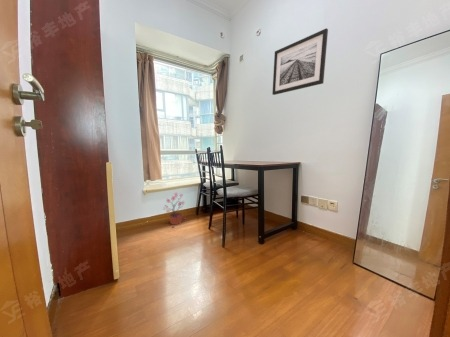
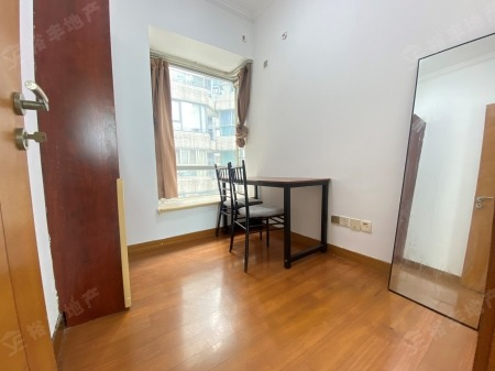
- potted plant [162,192,187,229]
- wall art [272,27,329,96]
